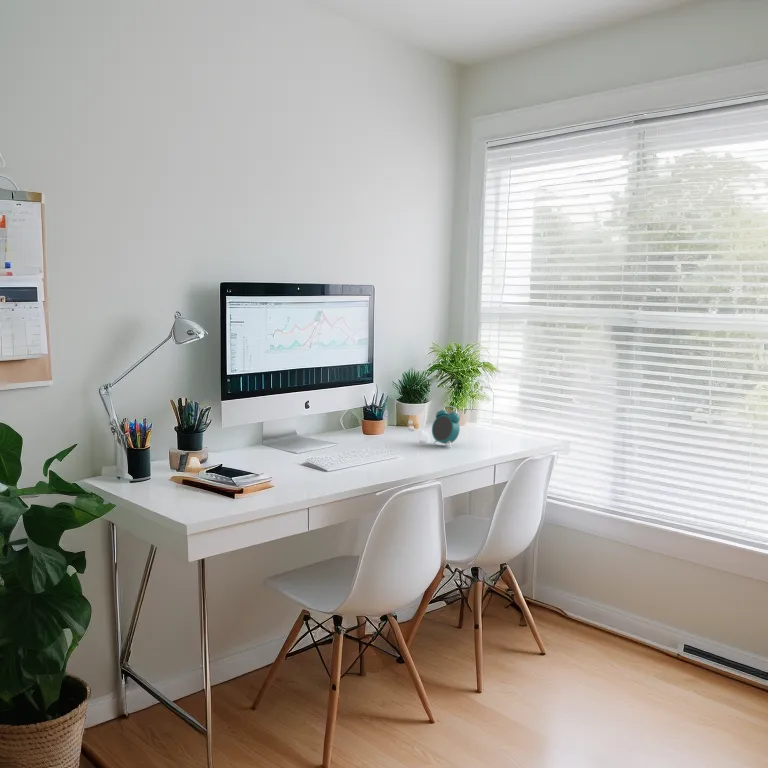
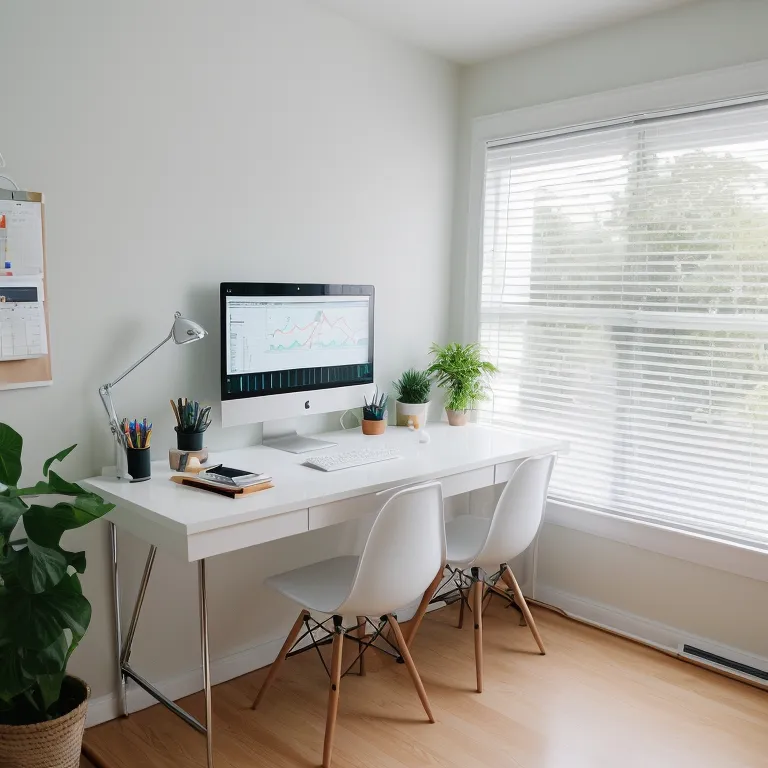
- alarm clock [431,404,461,449]
